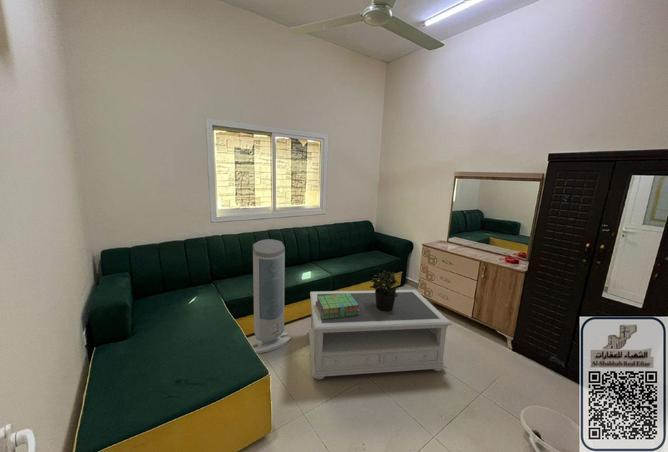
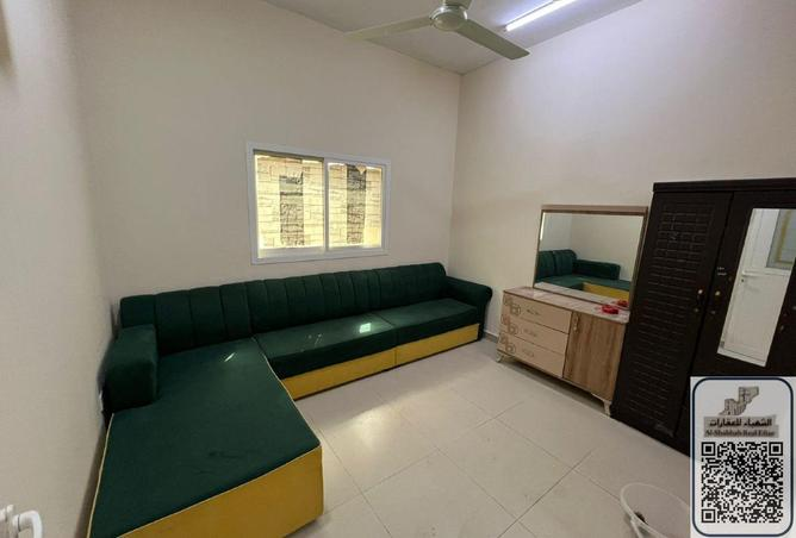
- air purifier [250,238,292,354]
- potted plant [369,270,399,312]
- coffee table [308,289,453,380]
- stack of books [316,293,360,320]
